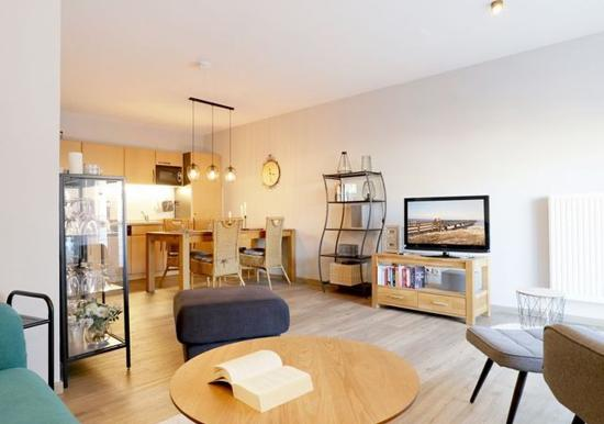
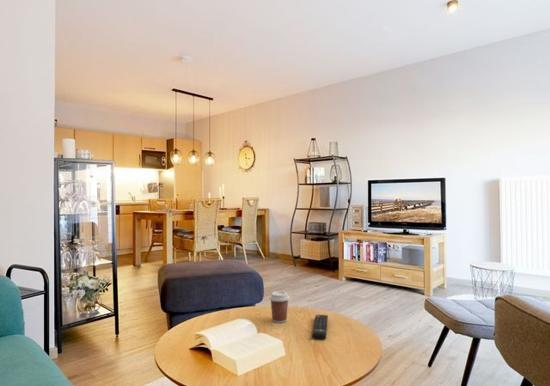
+ coffee cup [268,290,290,324]
+ remote control [311,314,329,341]
